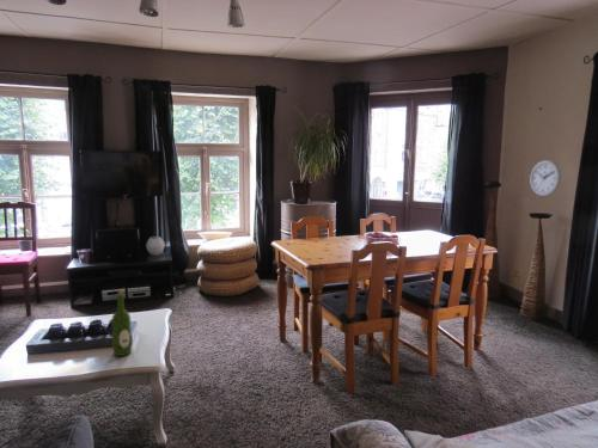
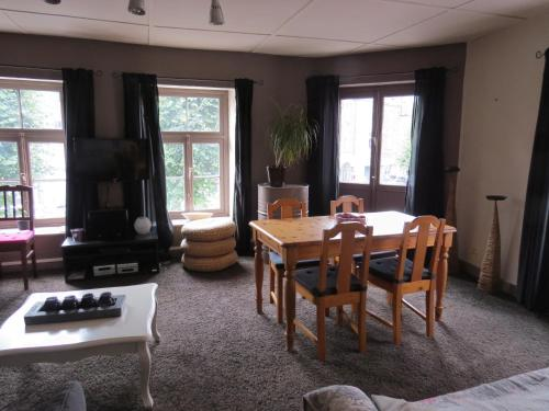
- wine bottle [111,289,133,357]
- wall clock [529,159,562,197]
